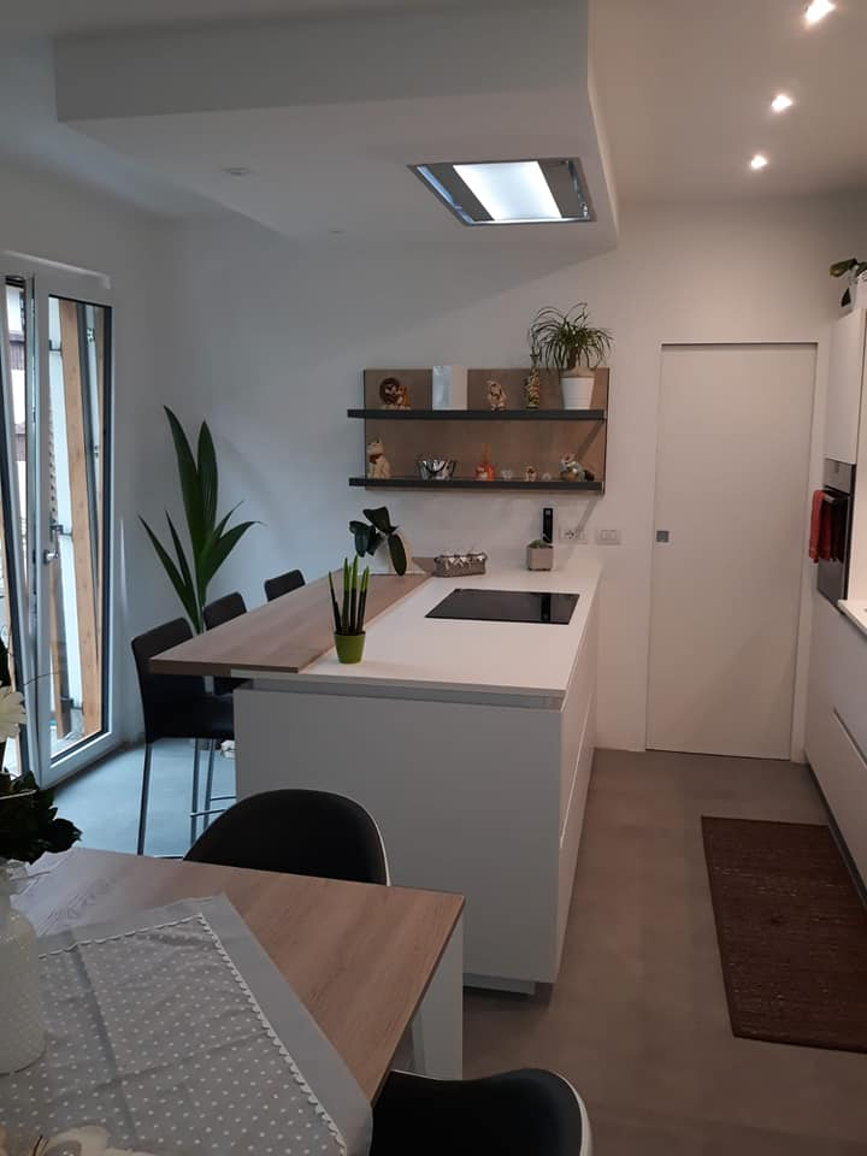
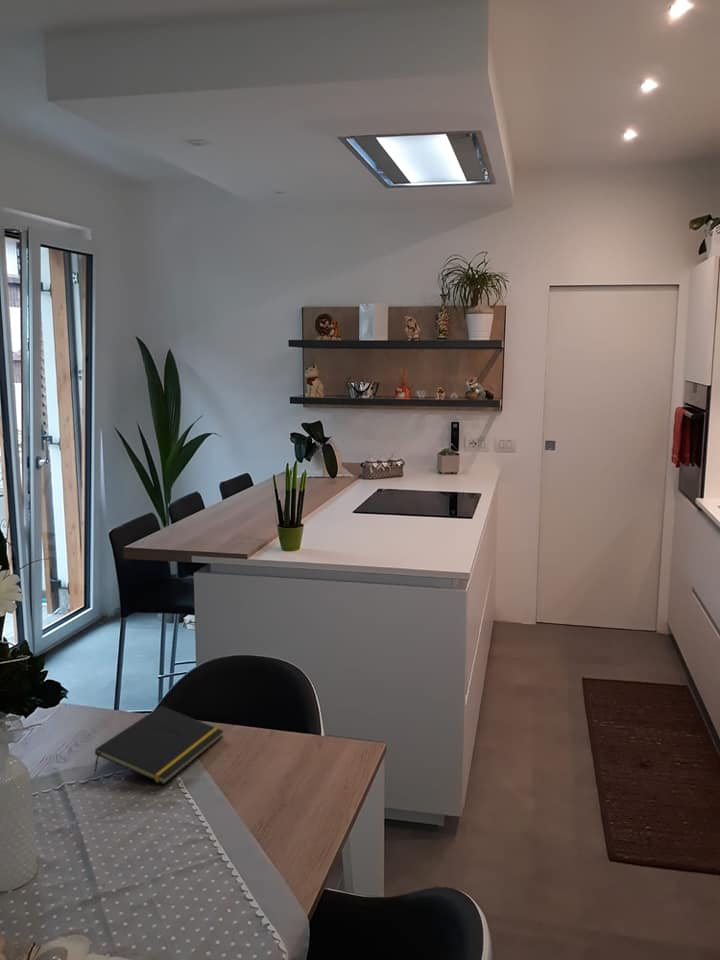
+ notepad [93,705,225,785]
